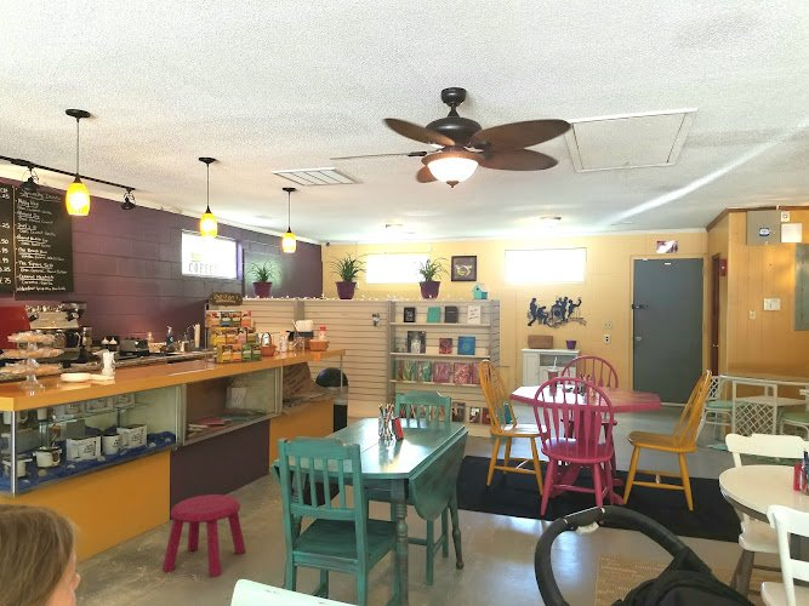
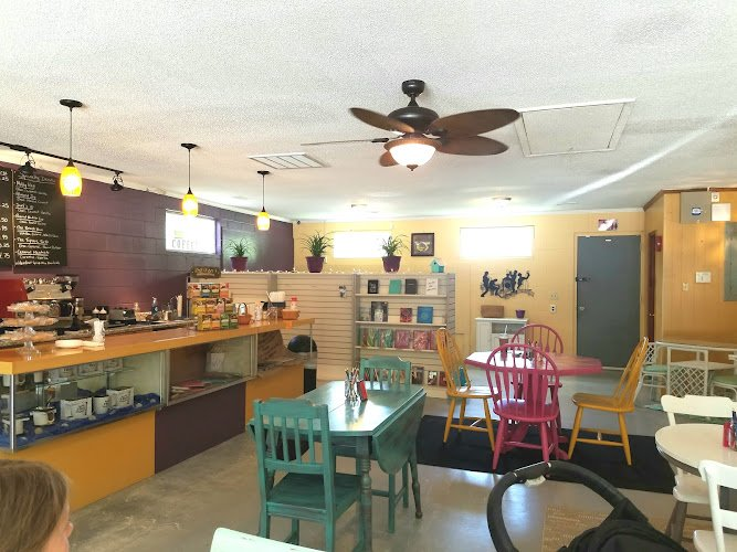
- stool [161,493,246,578]
